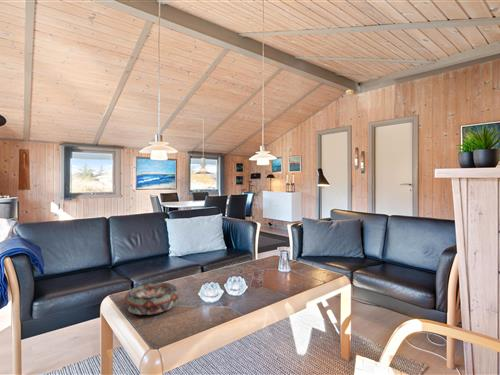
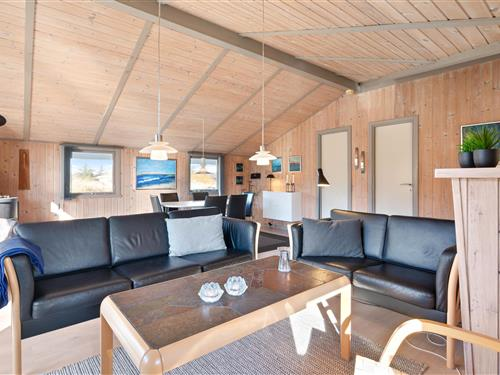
- decorative bowl [123,281,180,316]
